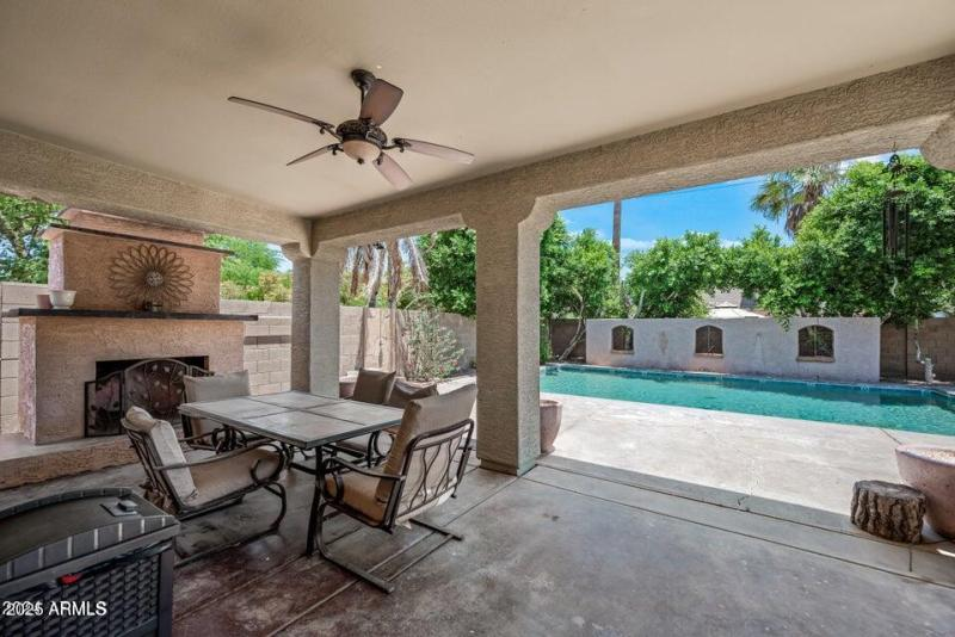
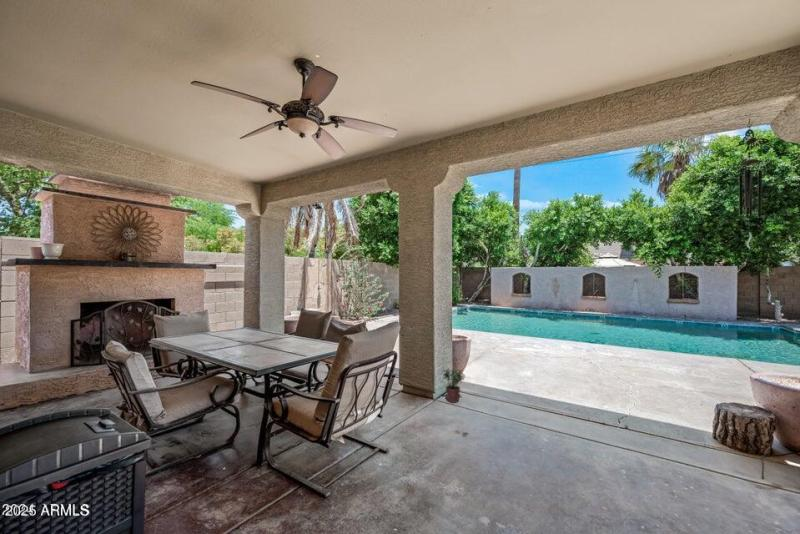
+ potted plant [442,368,464,404]
